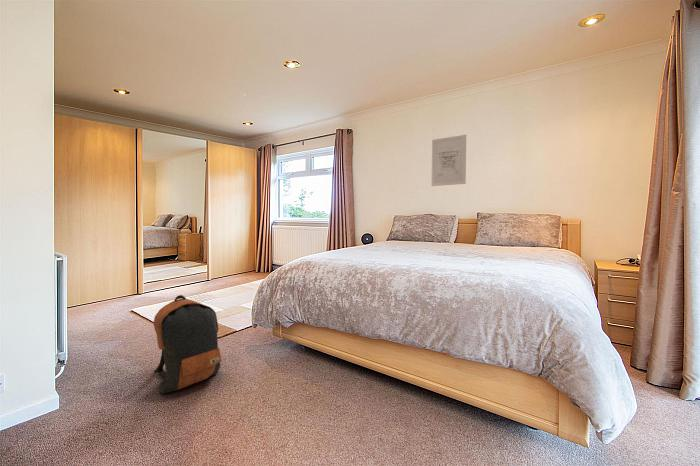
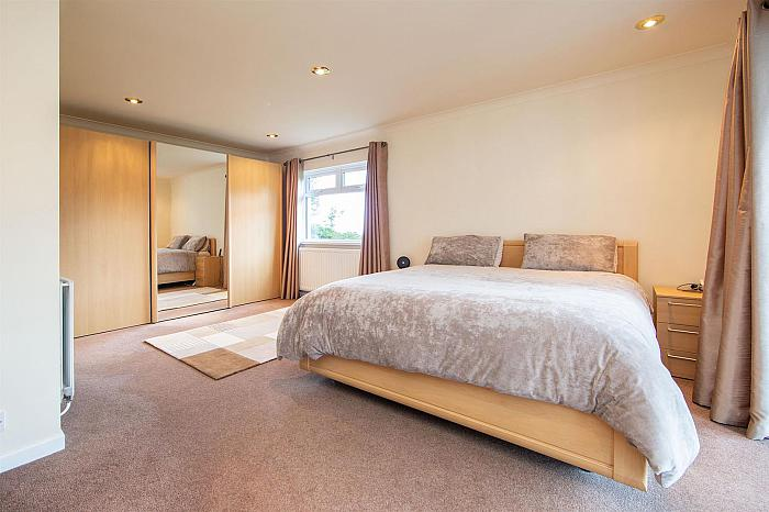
- backpack [153,294,222,395]
- wall art [431,134,467,187]
